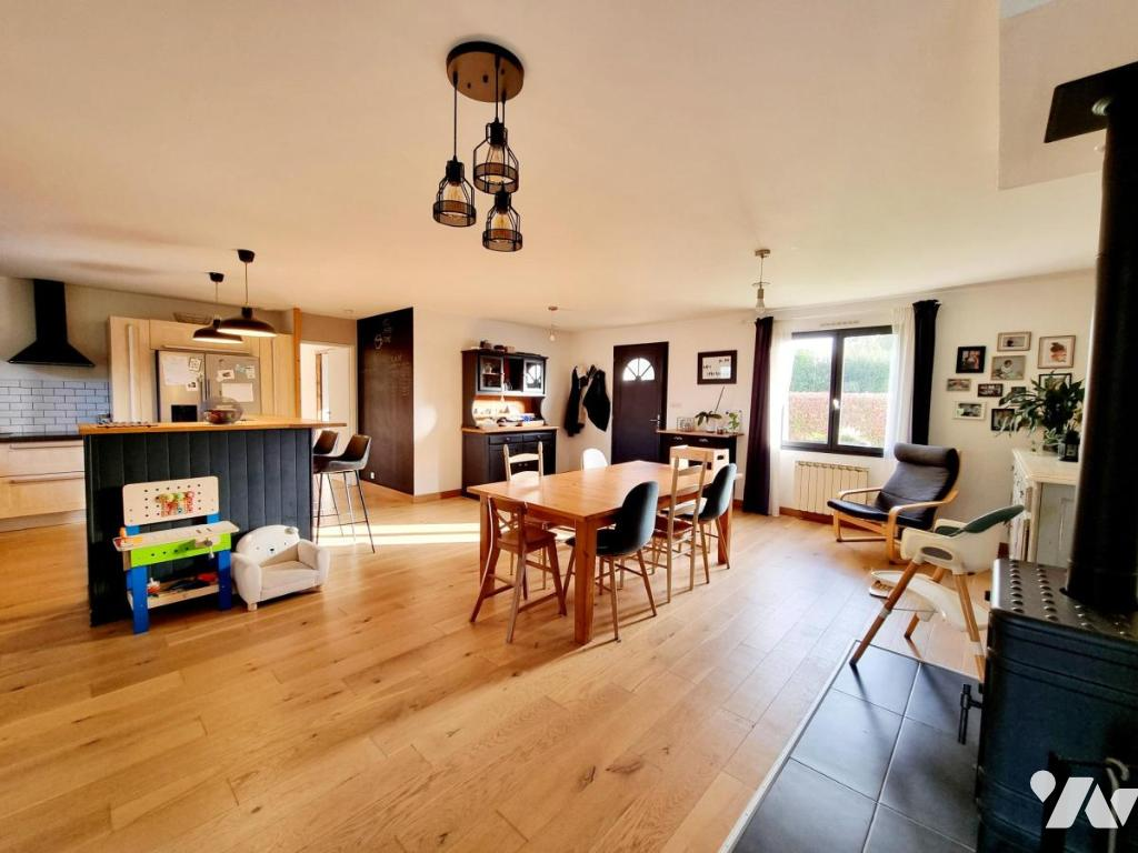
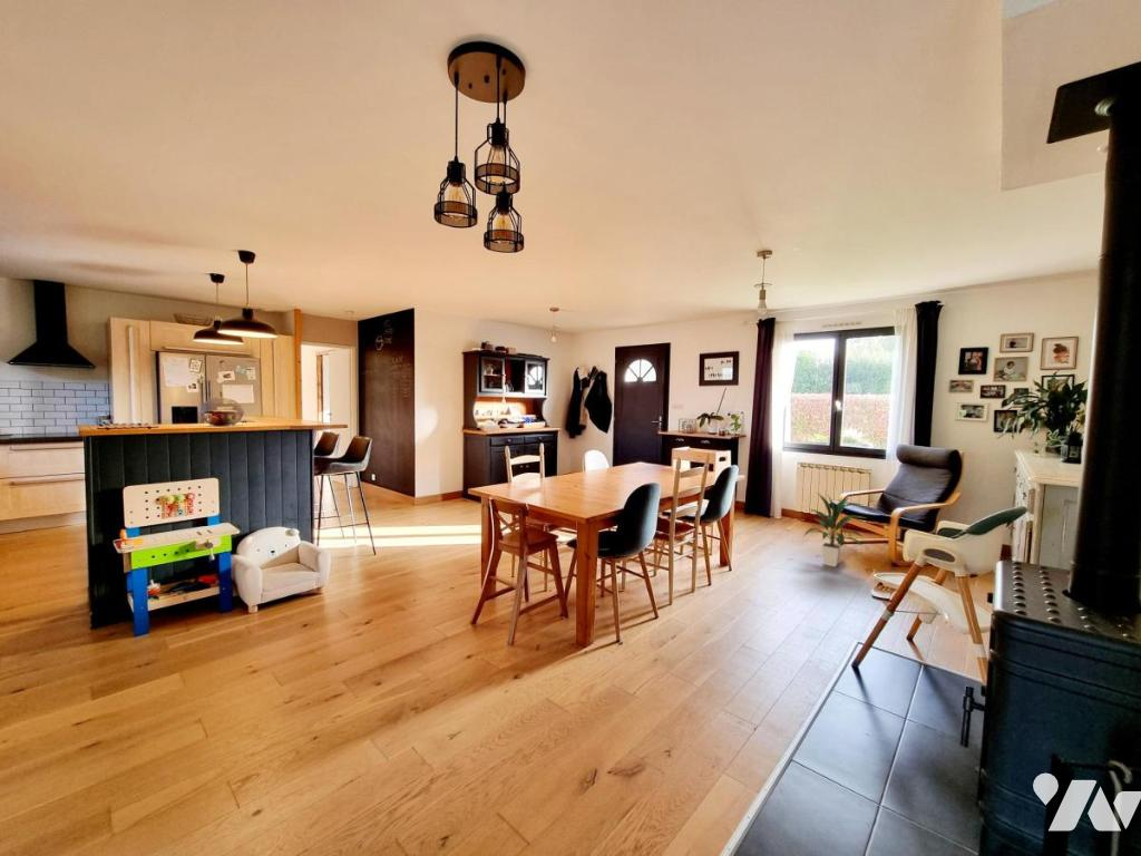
+ indoor plant [802,493,867,568]
